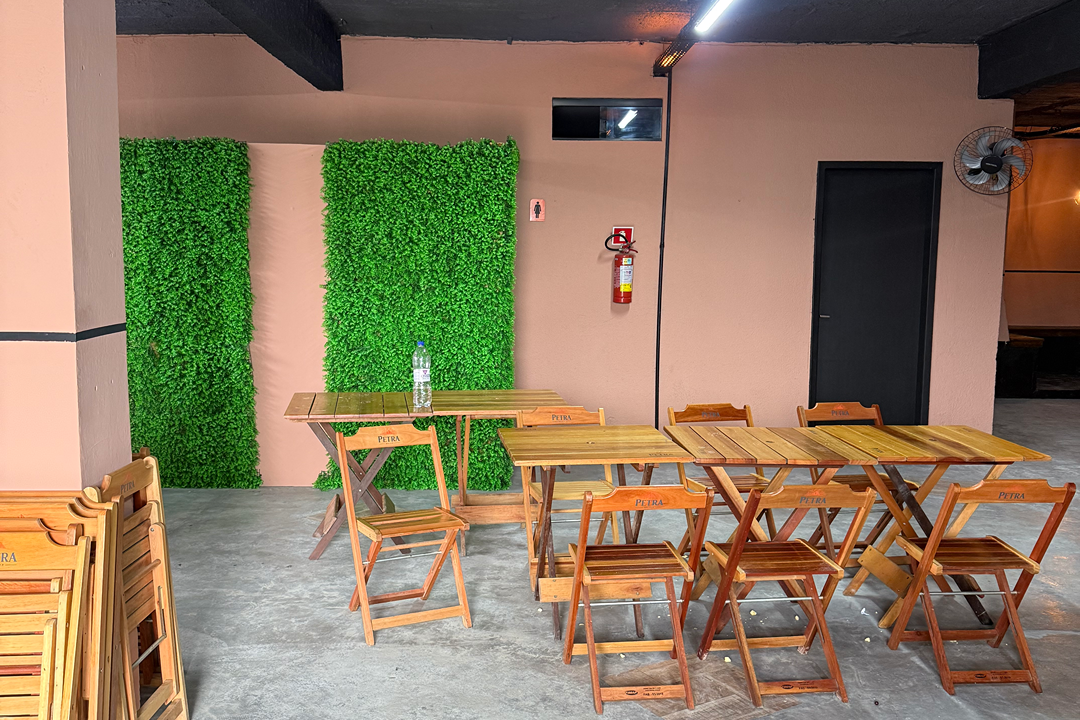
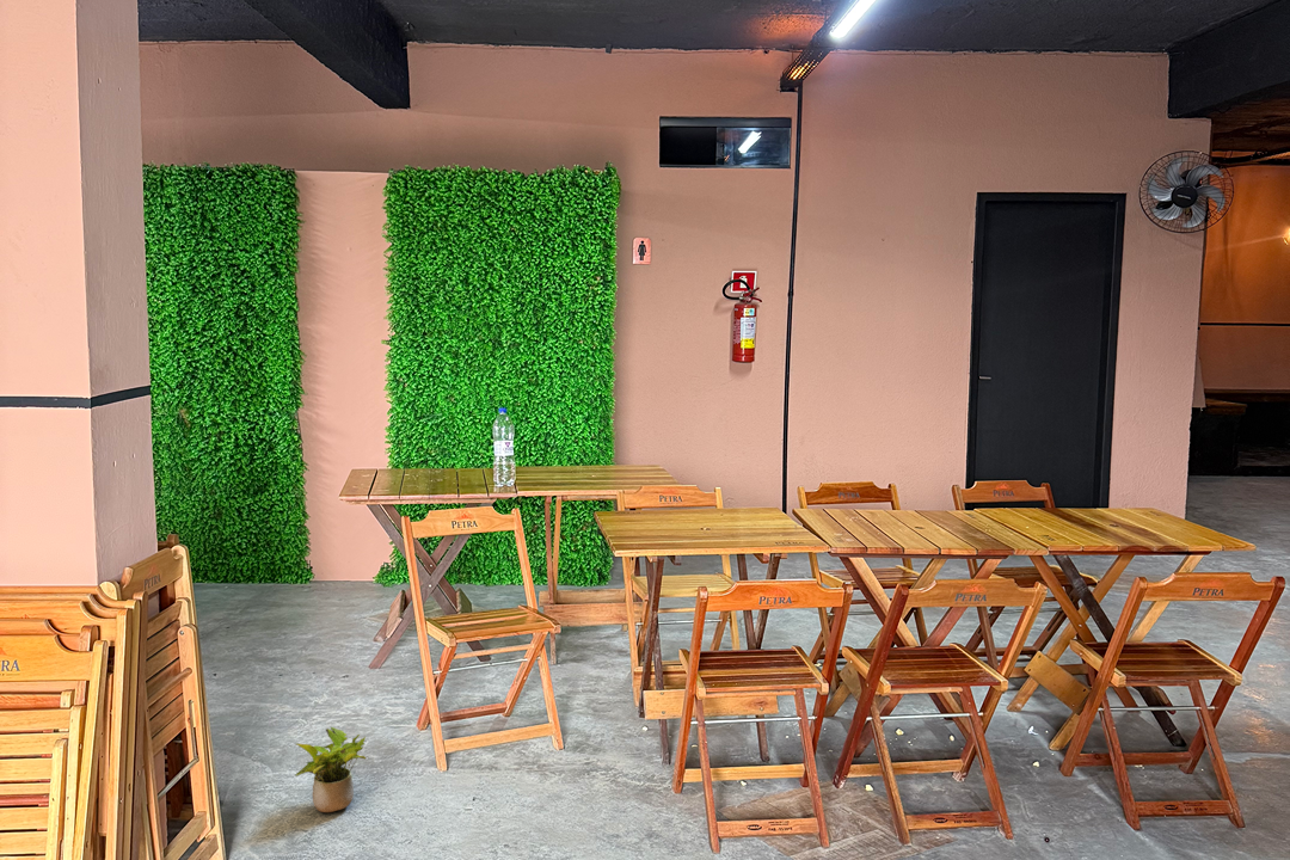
+ potted plant [294,726,367,813]
